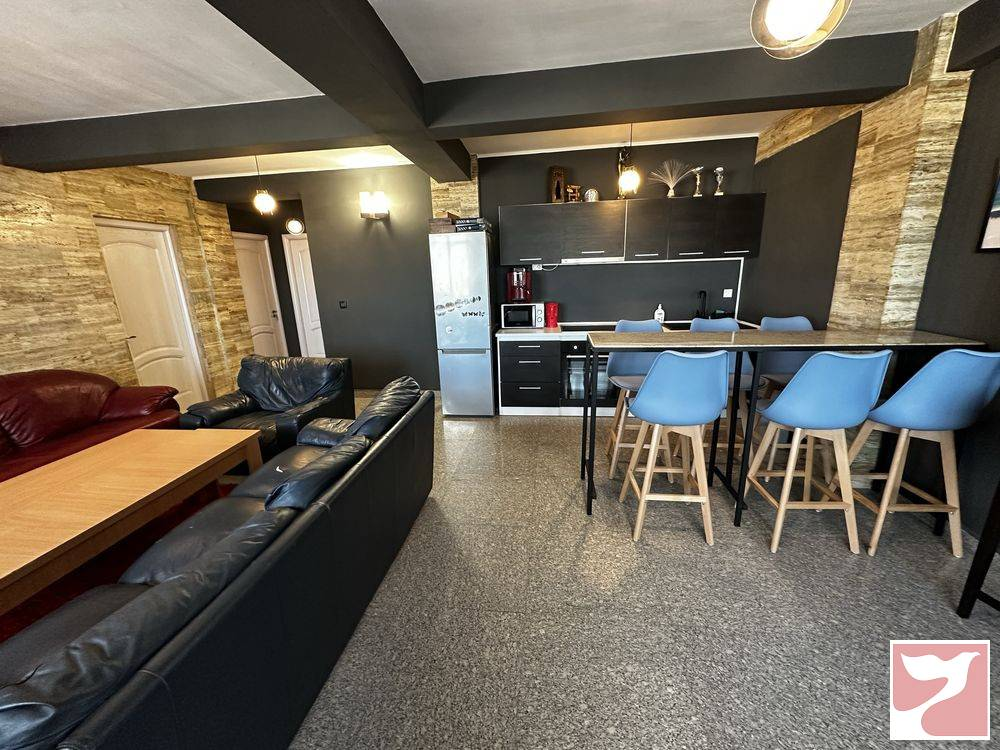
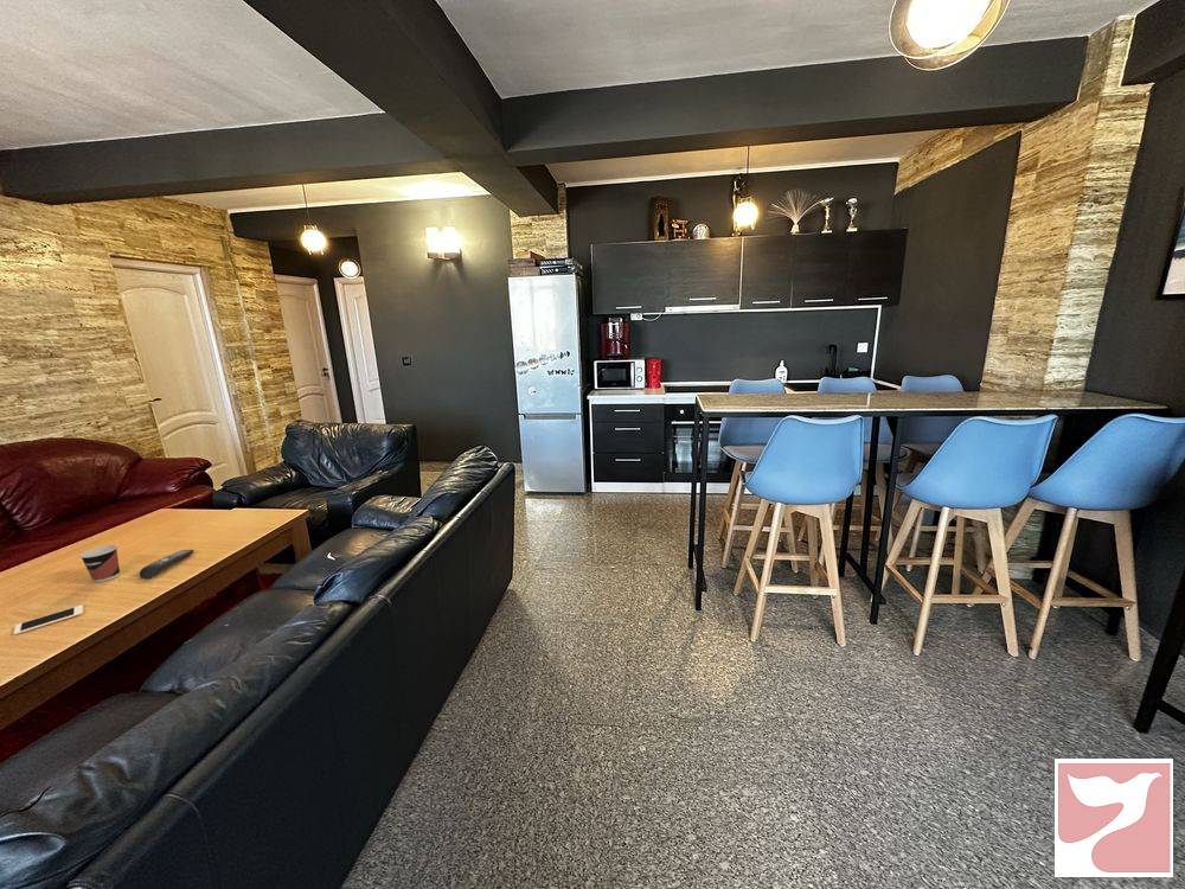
+ cell phone [13,603,84,635]
+ cup [78,544,121,583]
+ remote control [139,549,196,580]
